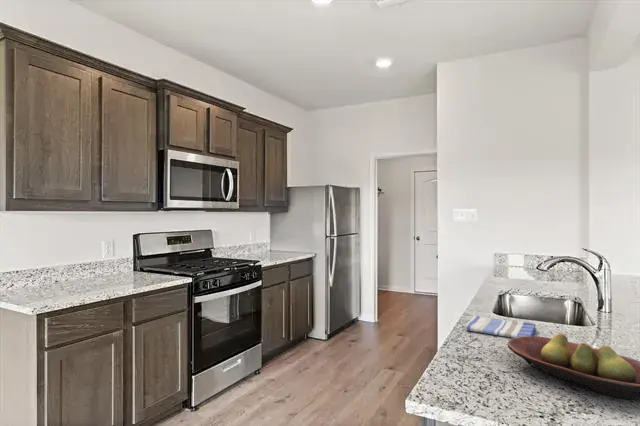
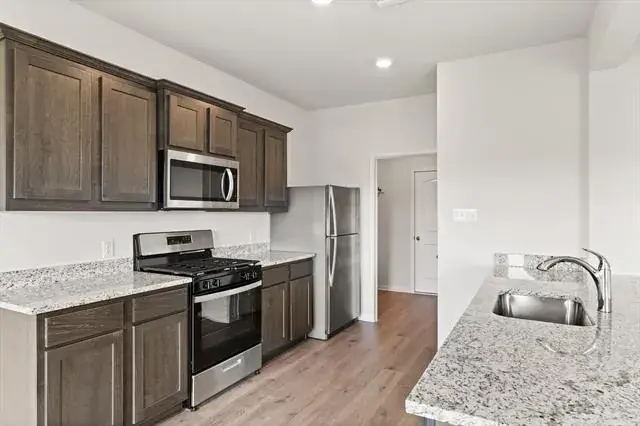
- dish towel [464,314,538,339]
- fruit bowl [507,332,640,401]
